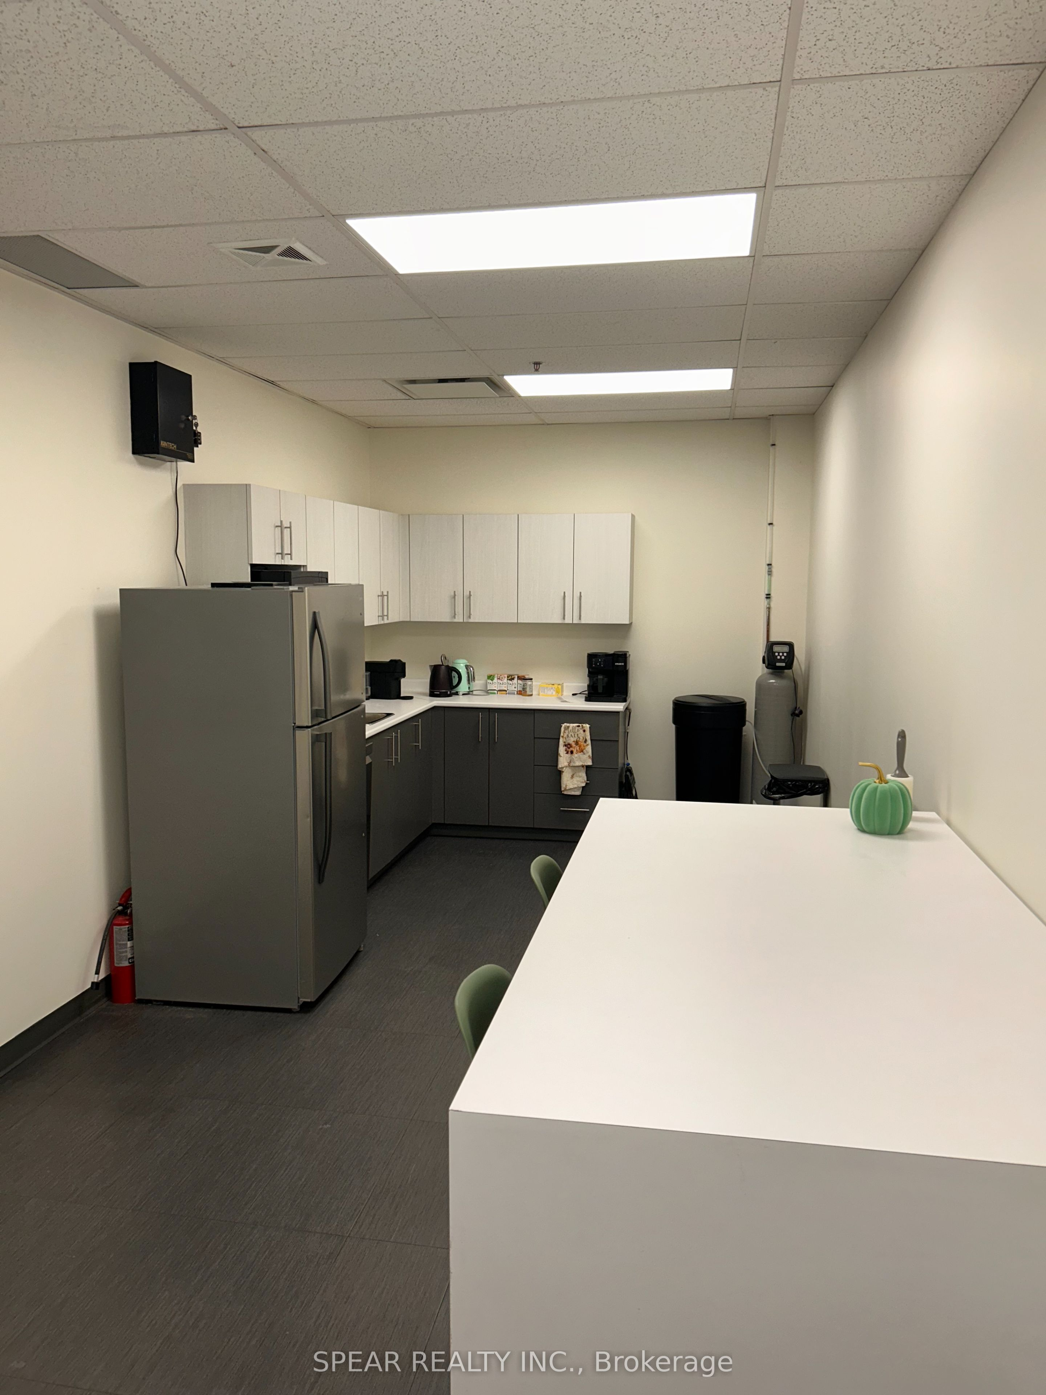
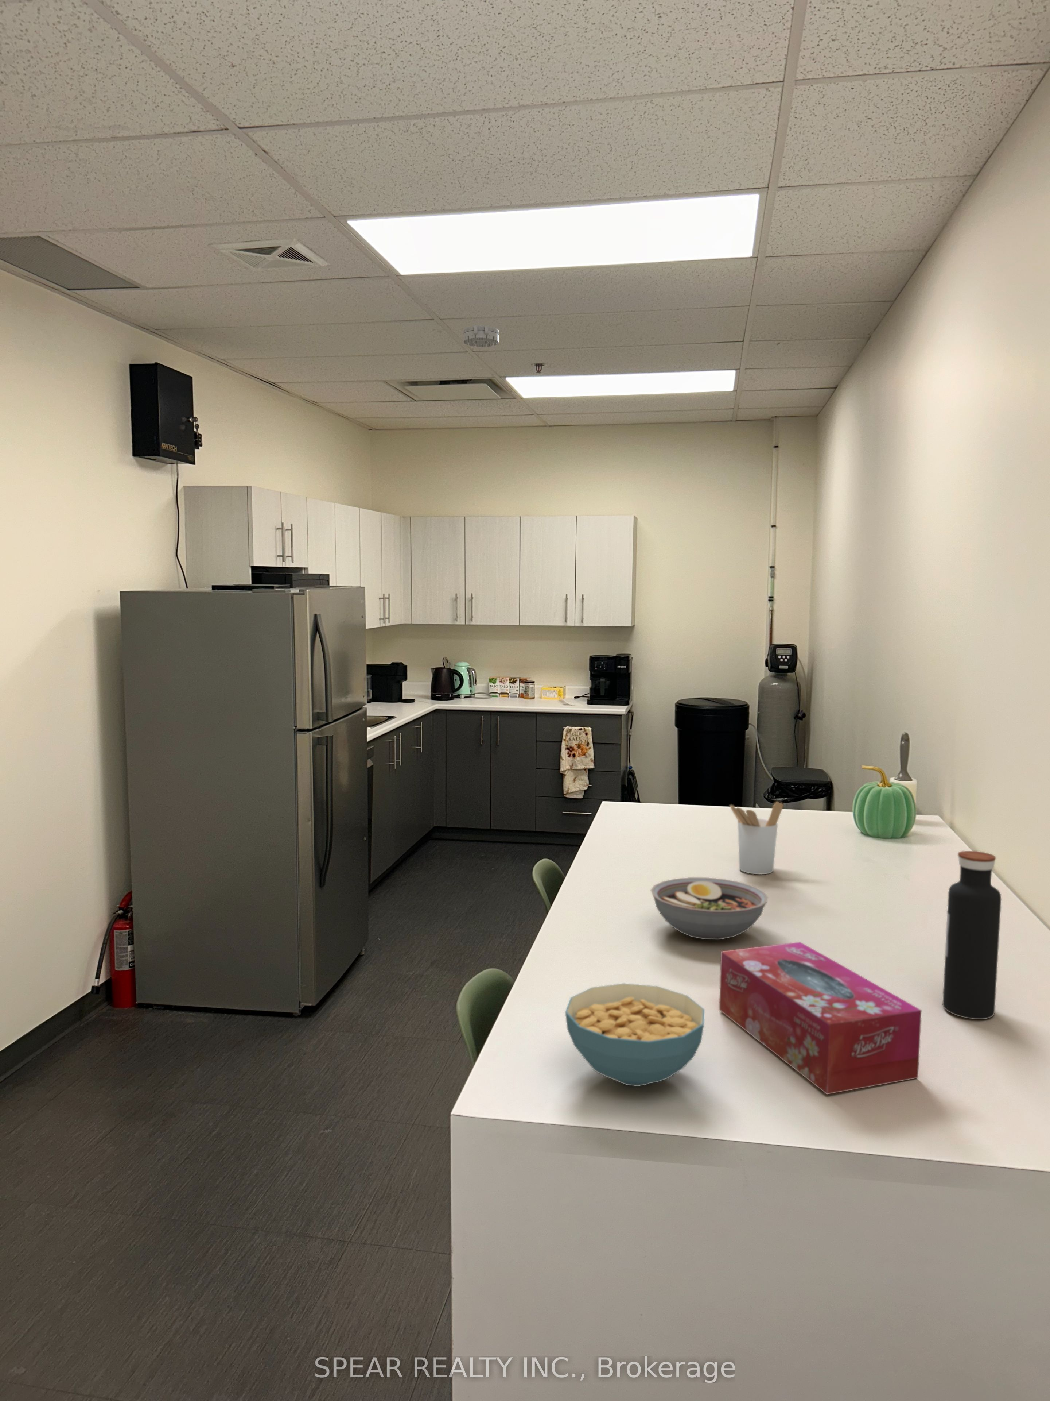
+ utensil holder [729,802,783,875]
+ tissue box [719,942,922,1095]
+ smoke detector [463,324,500,347]
+ bowl [651,877,769,940]
+ water bottle [942,851,1001,1019]
+ cereal bowl [565,983,705,1087]
